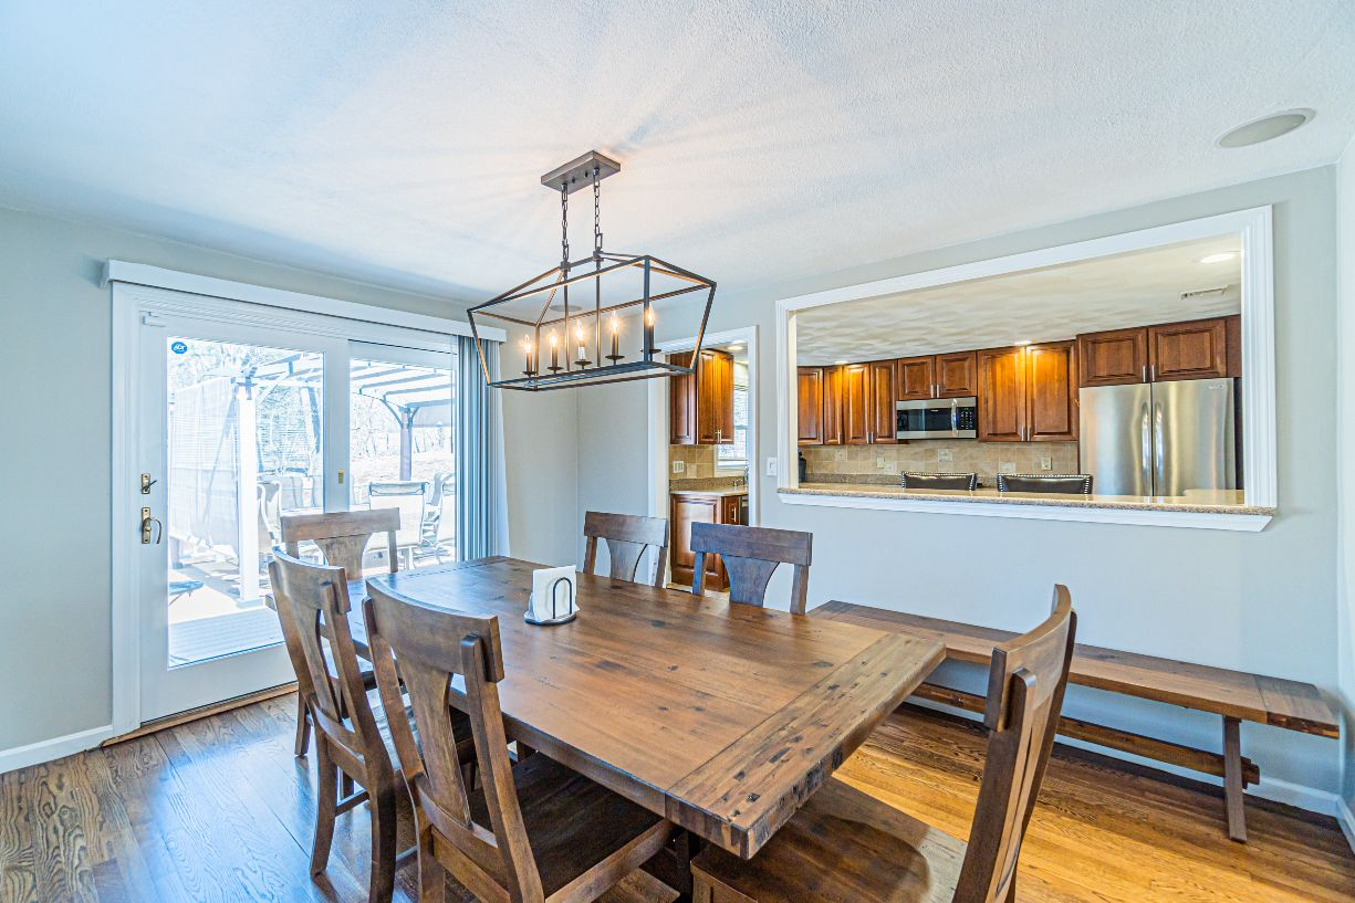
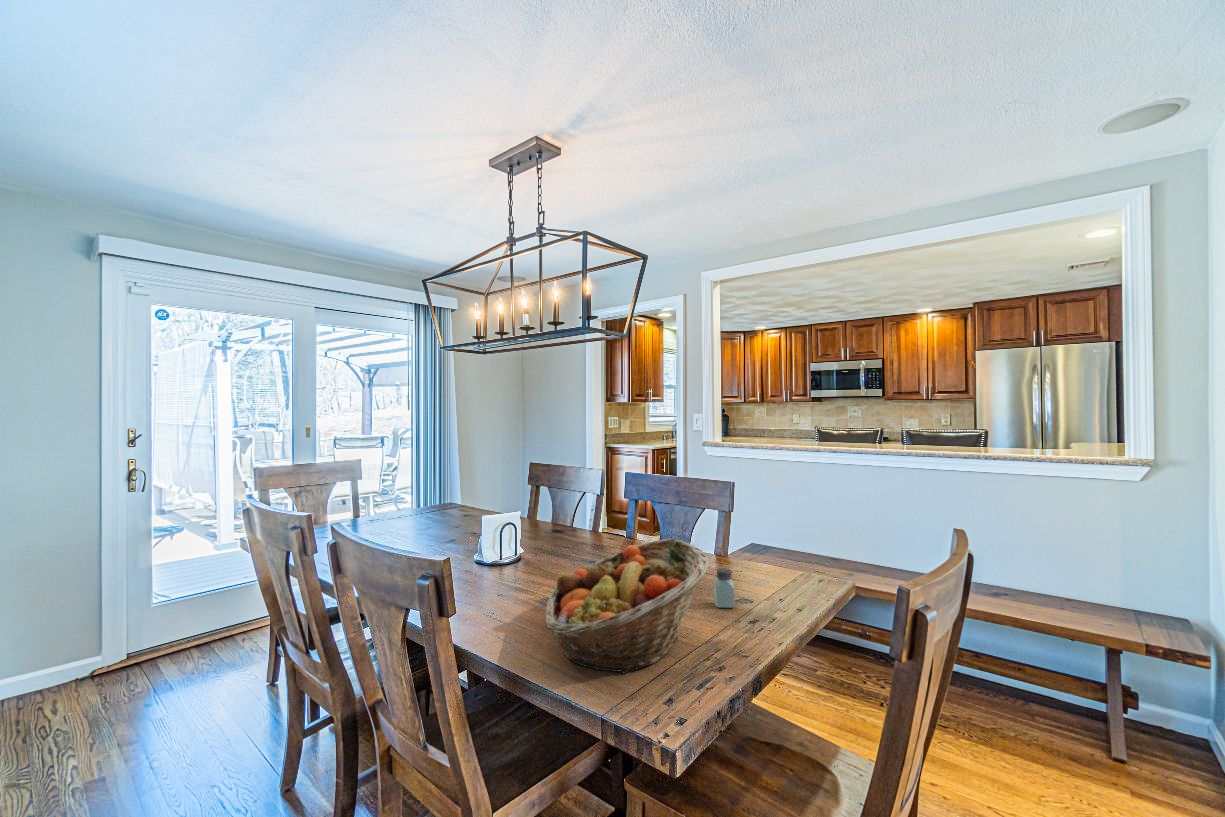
+ fruit basket [544,538,710,675]
+ saltshaker [713,567,735,609]
